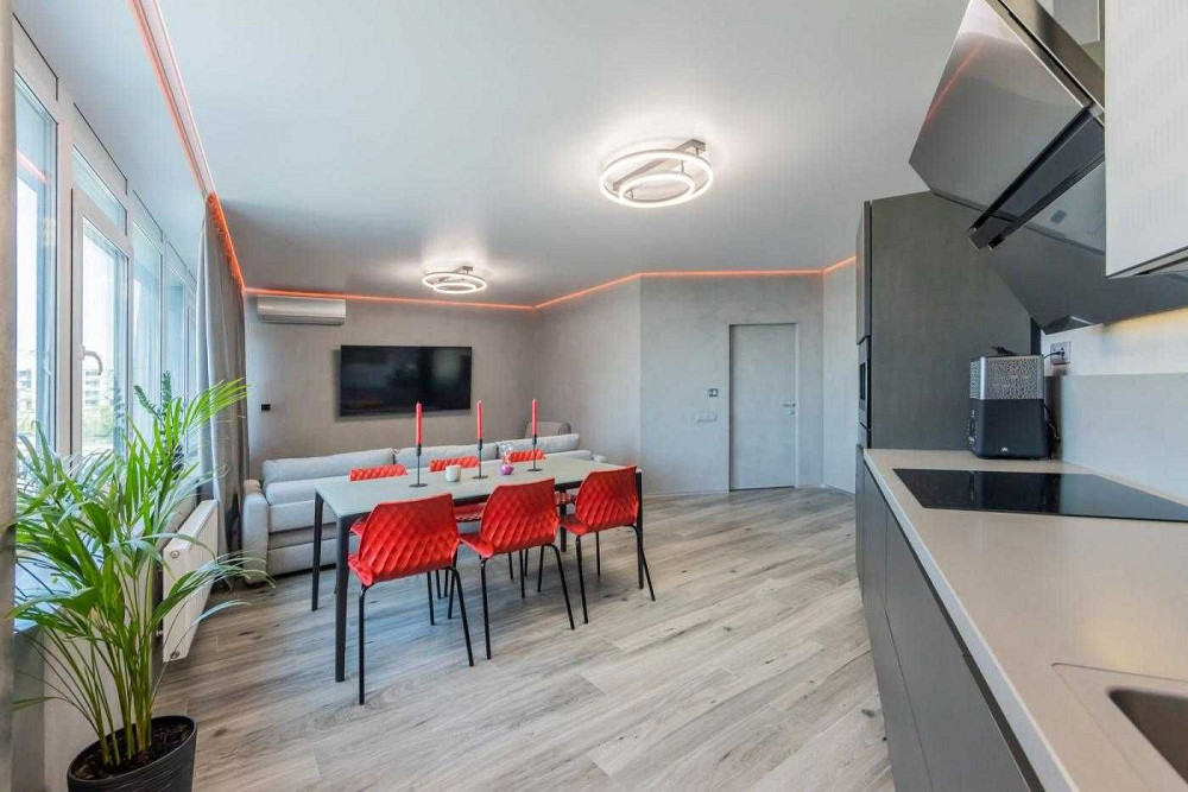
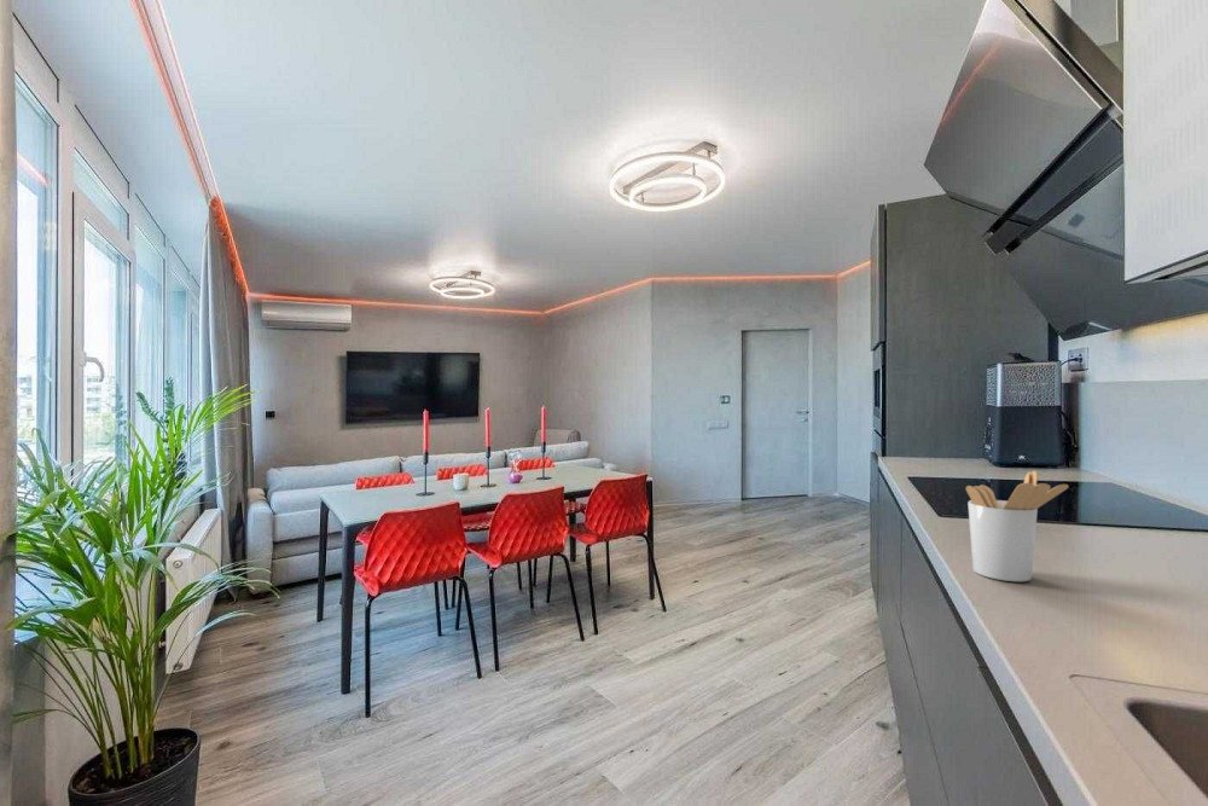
+ utensil holder [965,470,1070,582]
